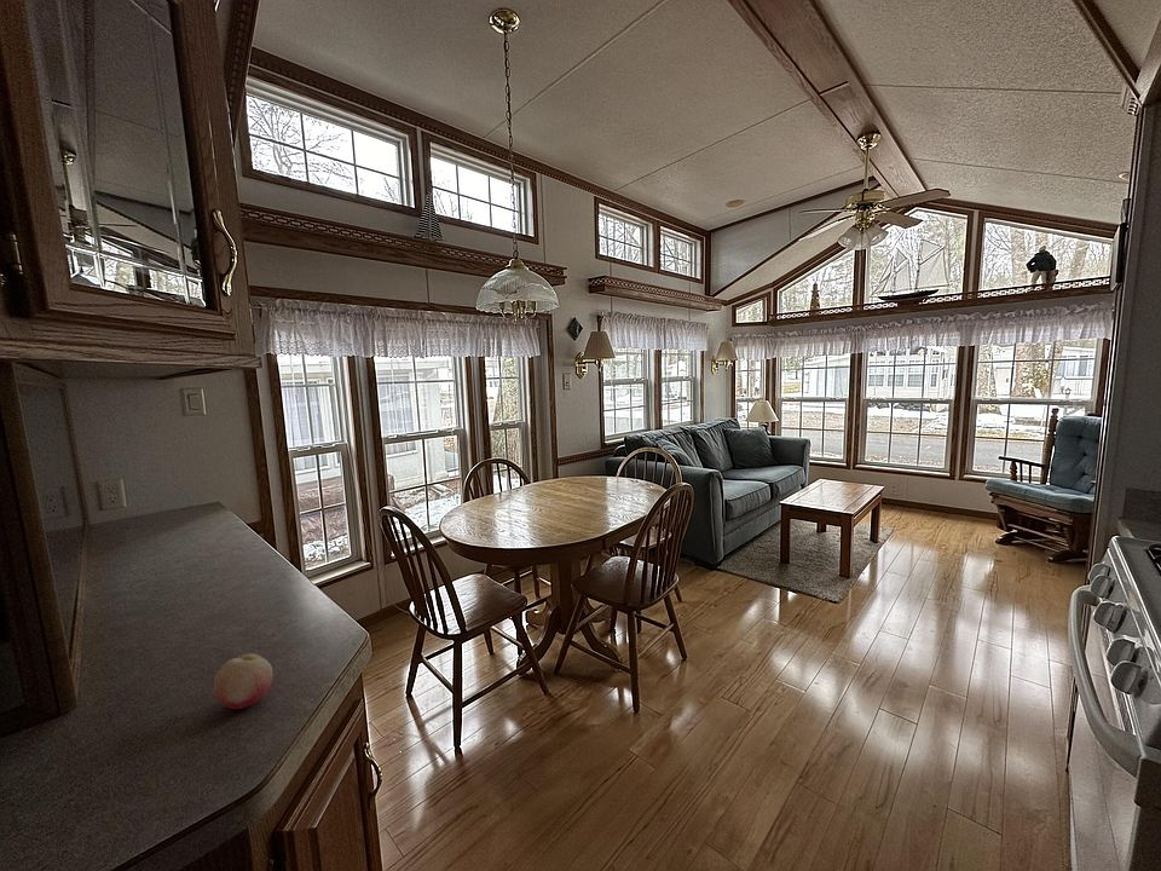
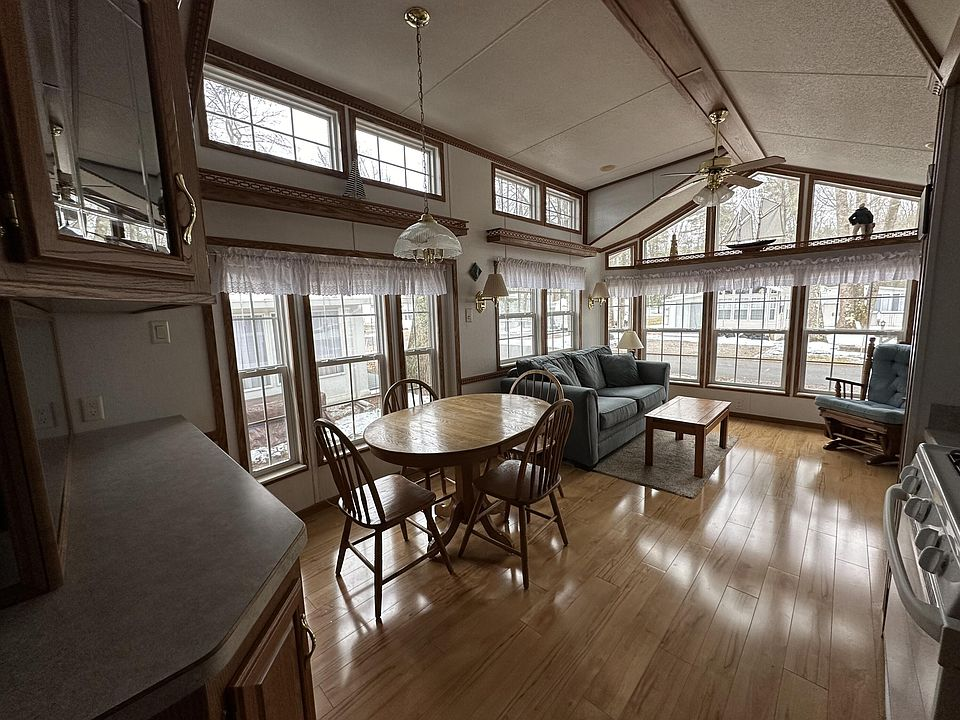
- fruit [213,652,273,710]
